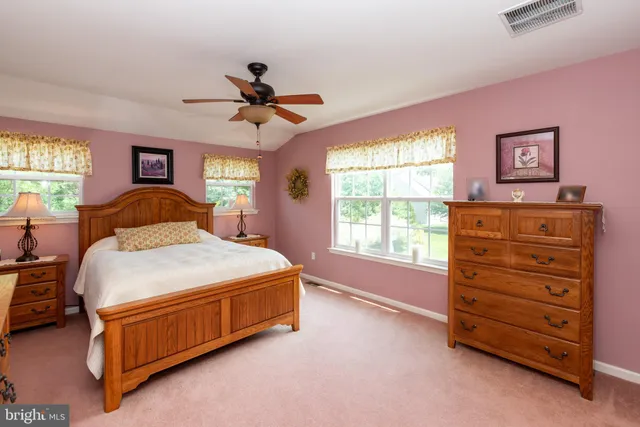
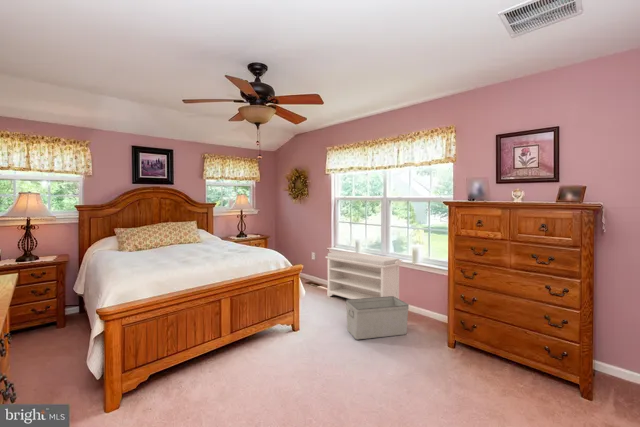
+ storage bin [345,296,410,340]
+ bench [324,250,403,300]
